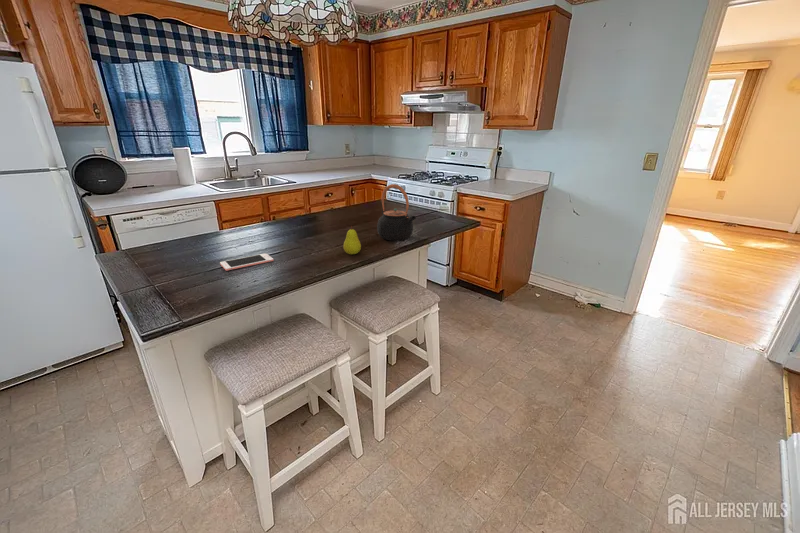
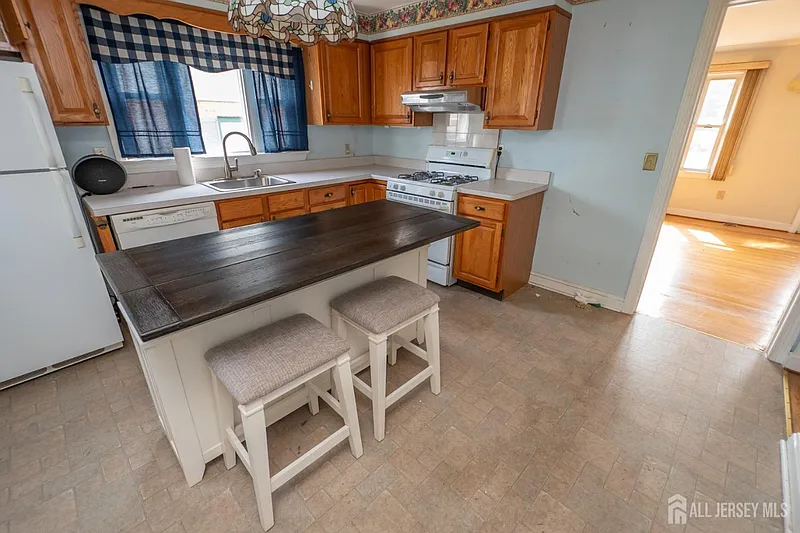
- cell phone [219,252,274,272]
- fruit [343,225,362,255]
- teapot [376,183,417,242]
